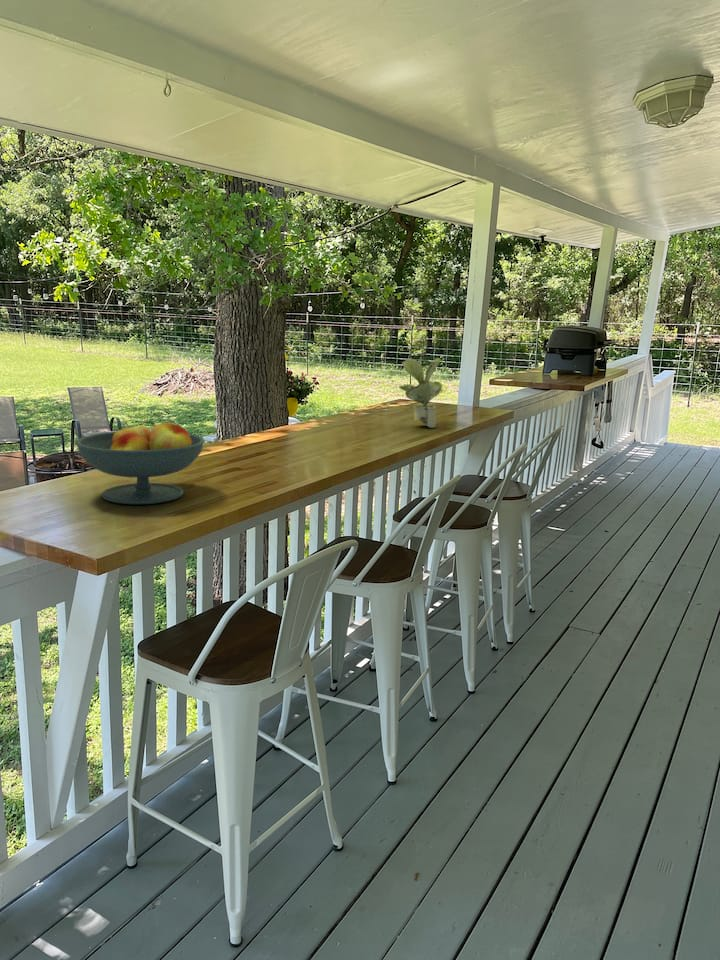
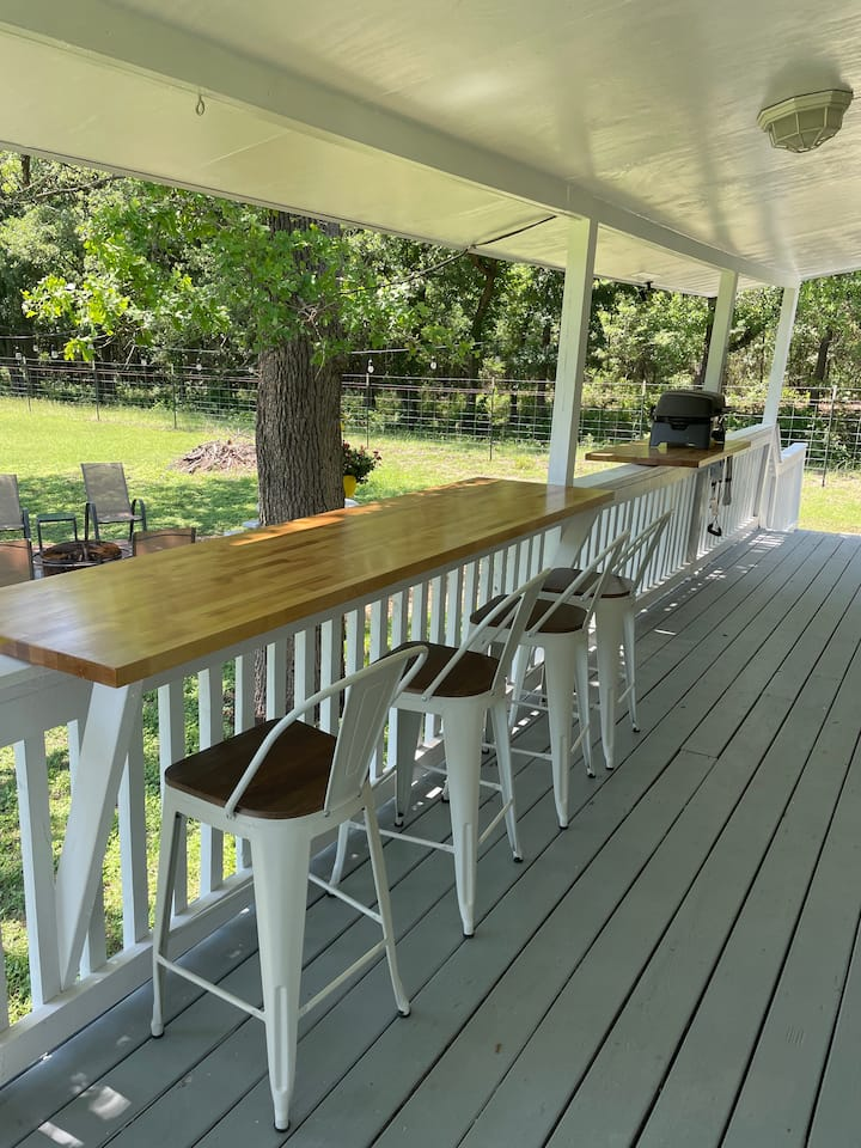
- potted plant [399,357,444,429]
- fruit bowl [74,421,206,505]
